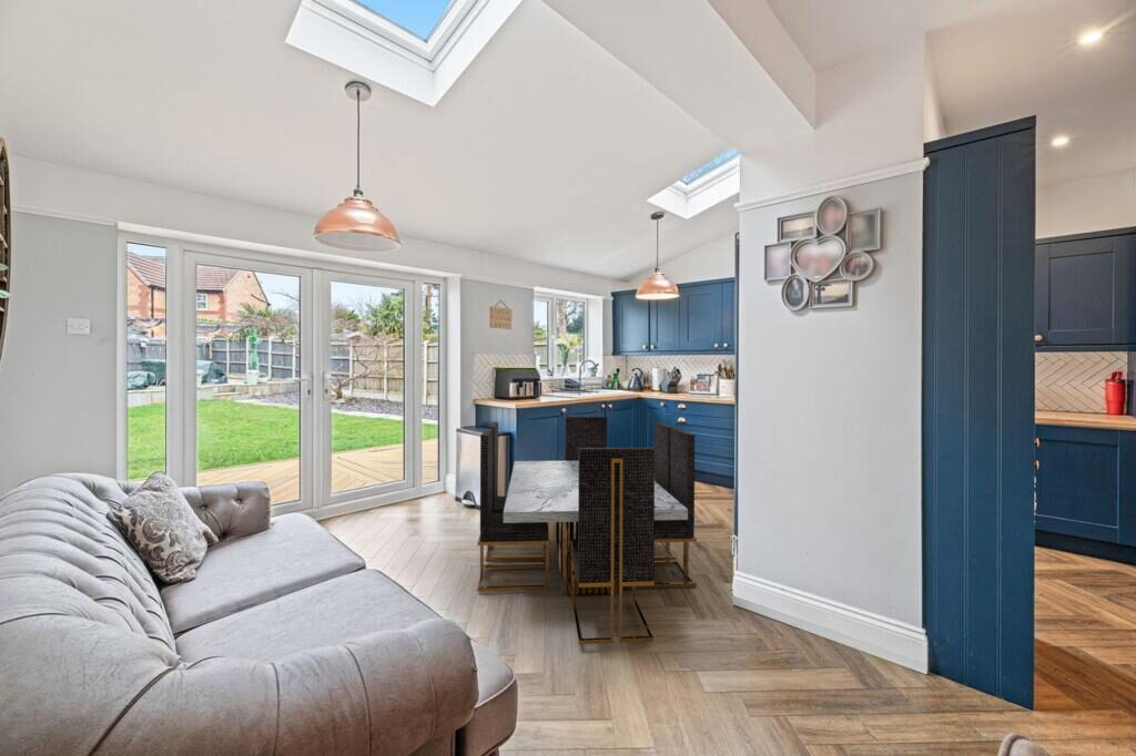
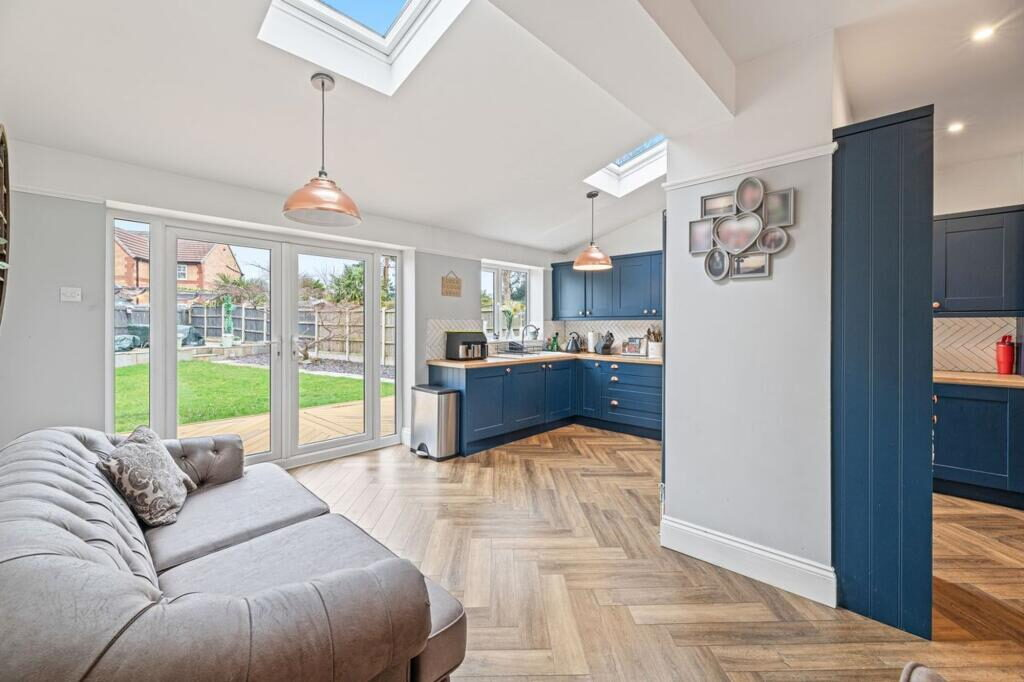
- dining table [476,416,698,645]
